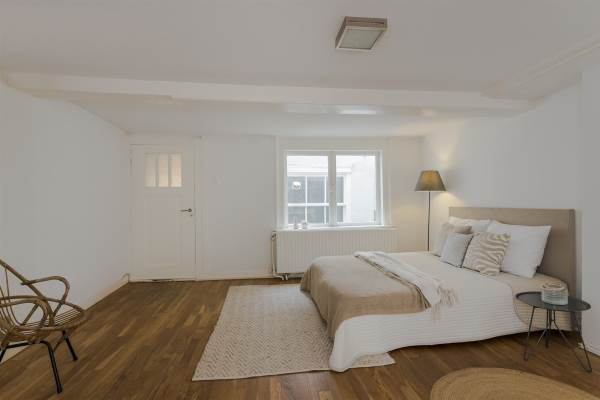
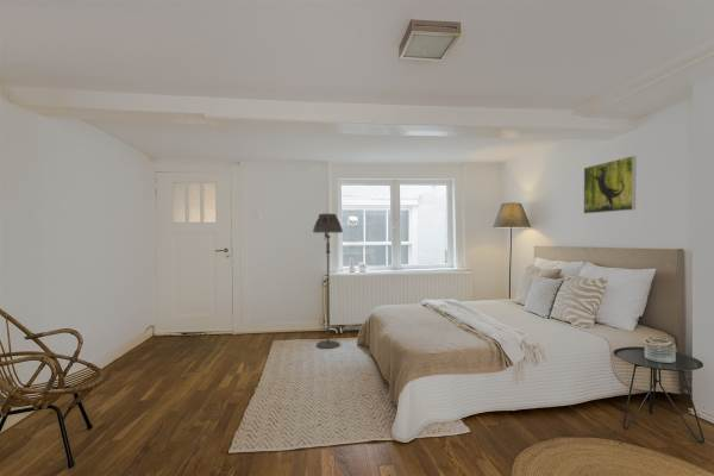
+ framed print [583,155,637,214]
+ floor lamp [312,212,344,350]
